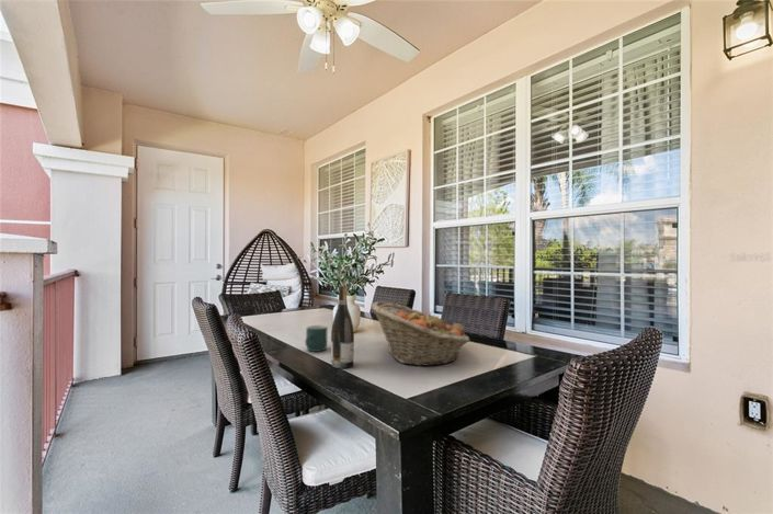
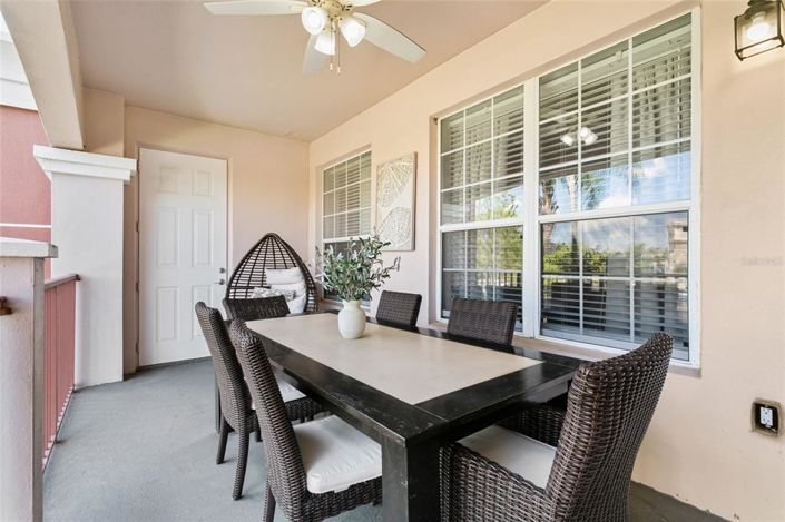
- wine bottle [330,285,355,369]
- fruit basket [370,300,471,367]
- mug [304,324,329,353]
